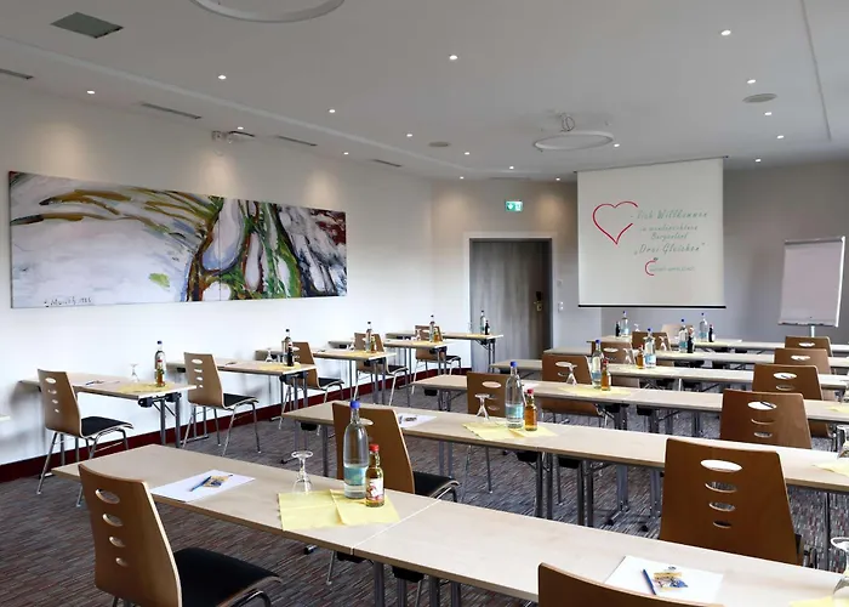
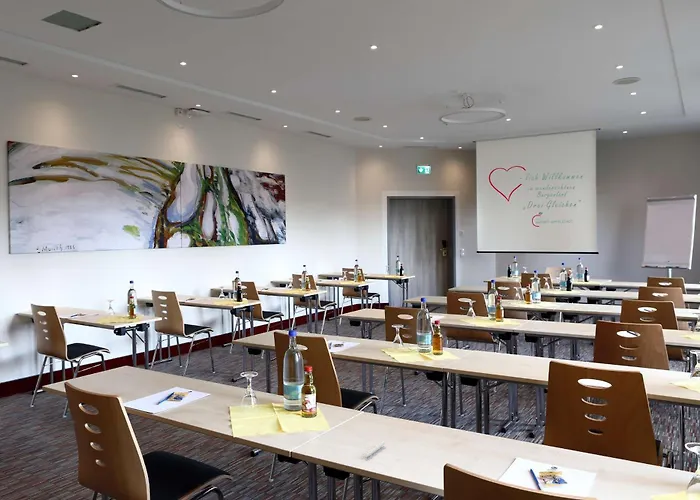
+ pen [363,440,386,458]
